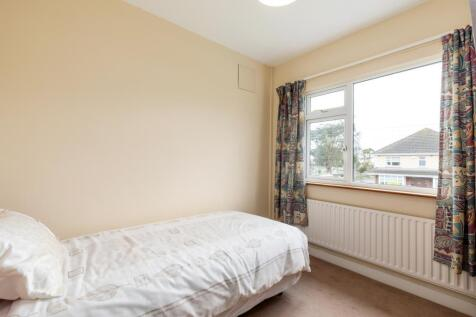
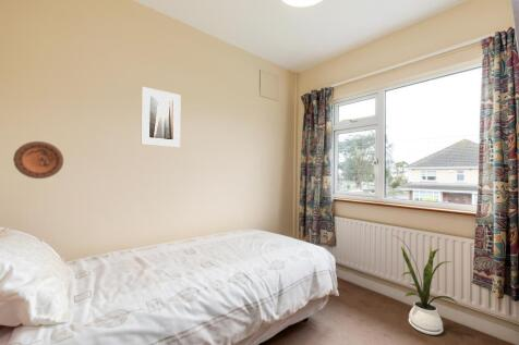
+ decorative plate [12,140,64,180]
+ house plant [391,234,457,336]
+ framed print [141,86,181,148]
